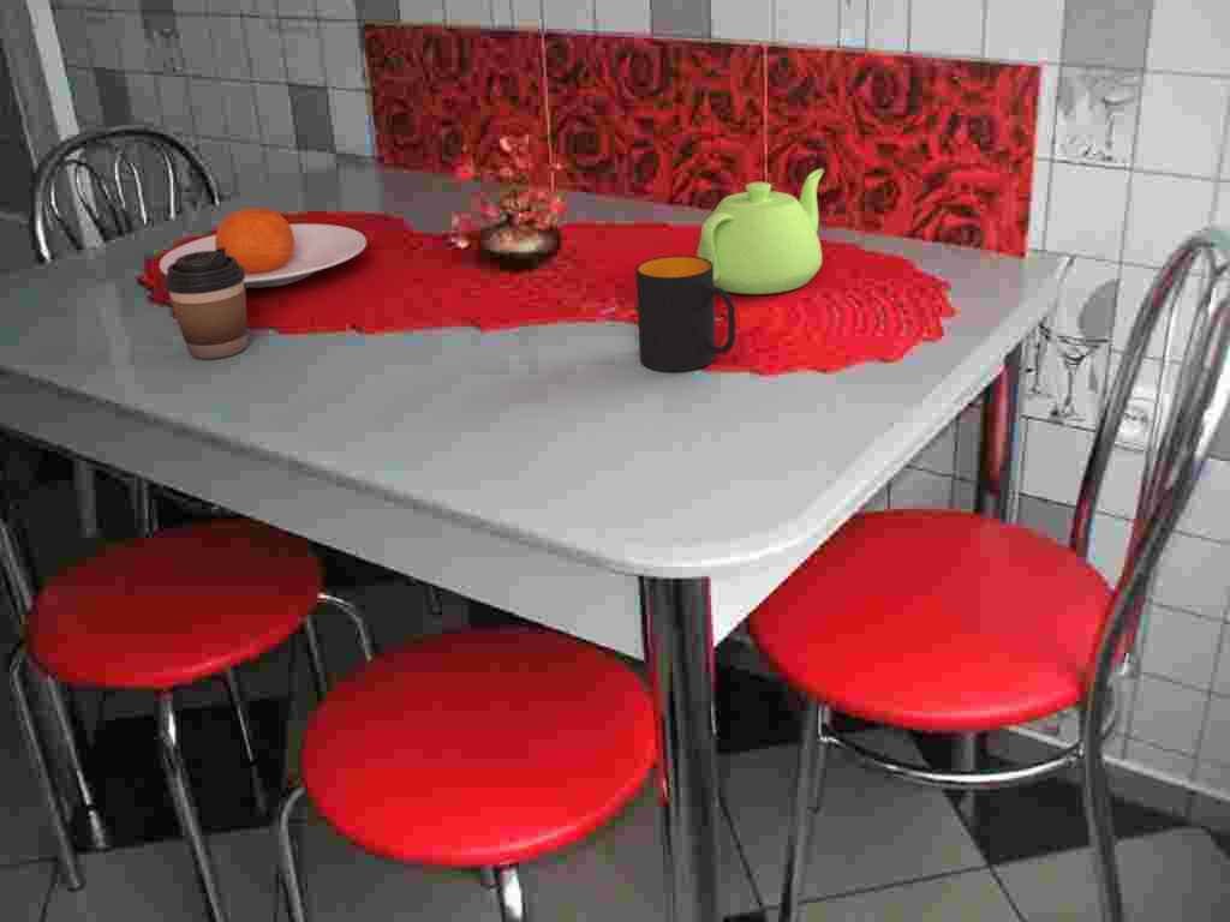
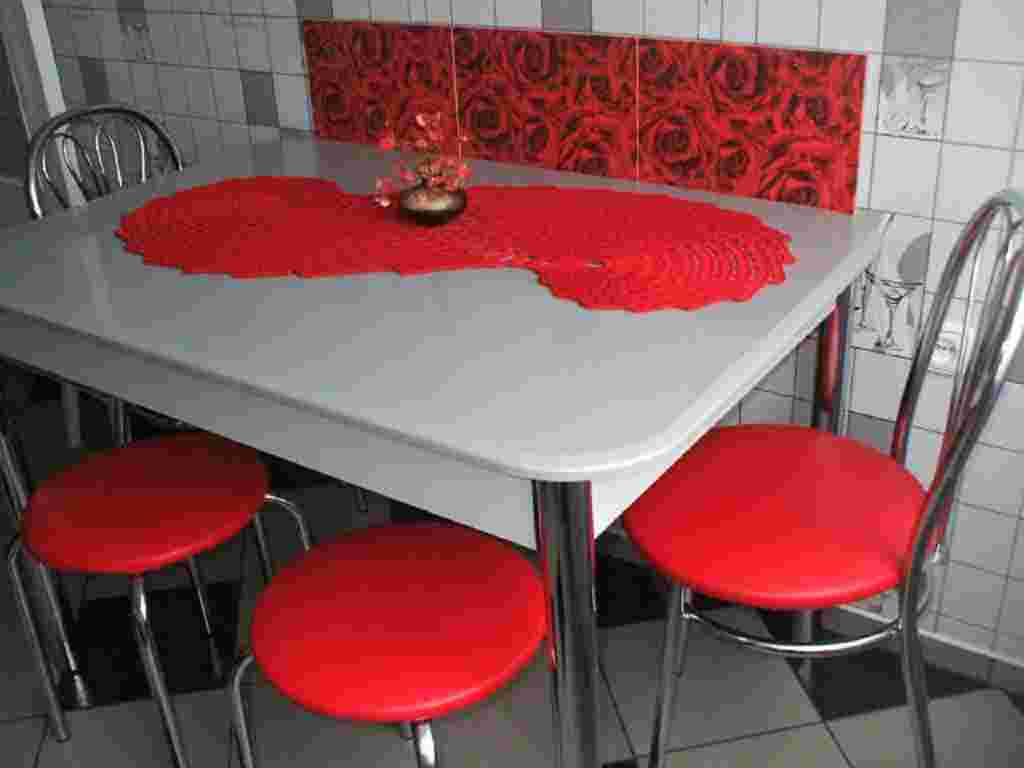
- teapot [695,168,825,295]
- mug [634,255,736,372]
- coffee cup [162,247,249,360]
- plate [159,206,368,289]
